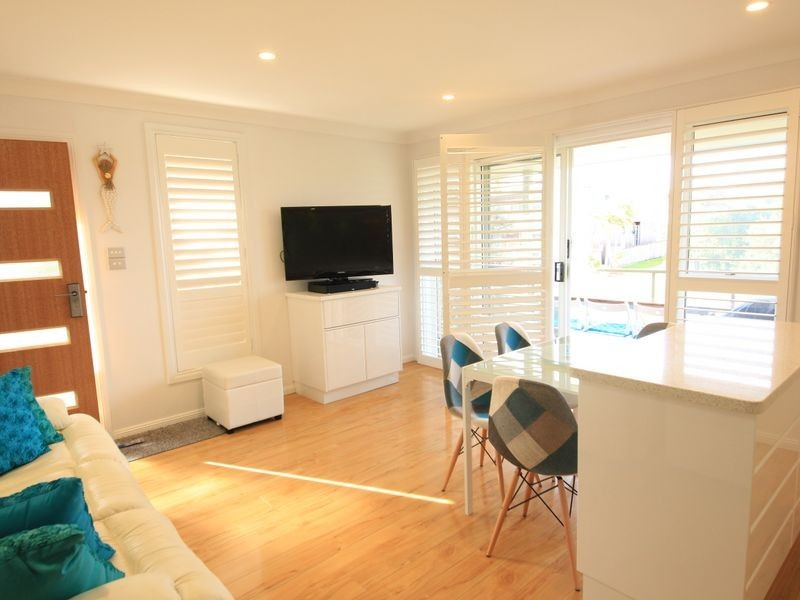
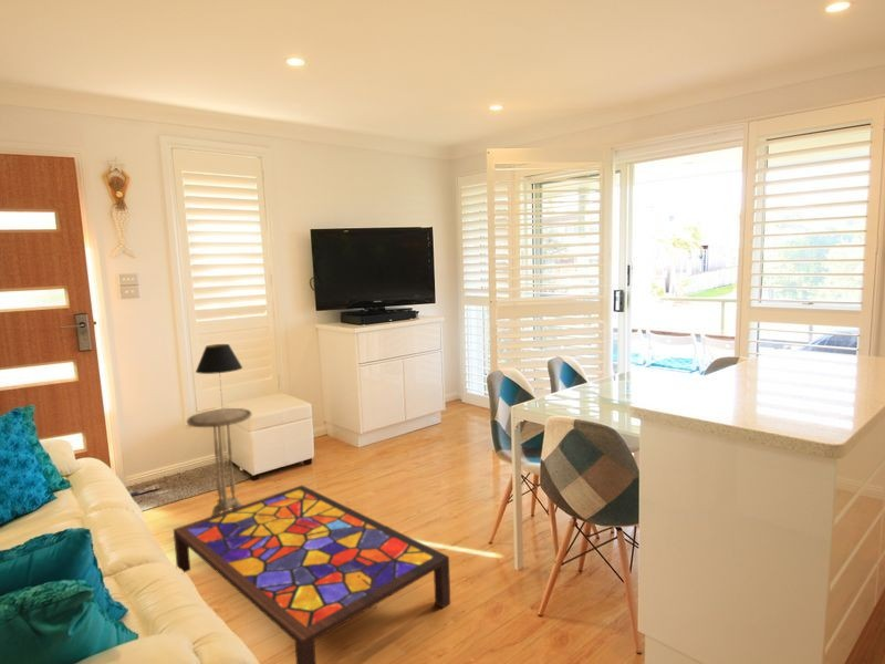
+ table lamp [195,343,243,414]
+ coffee table [173,485,451,664]
+ side table [186,407,253,517]
